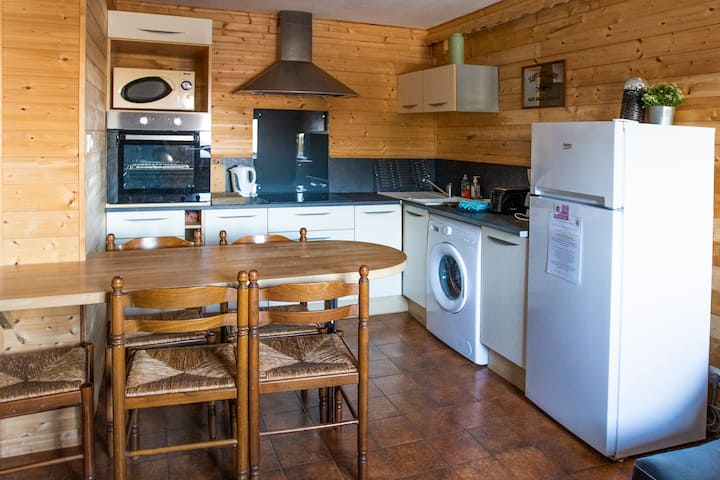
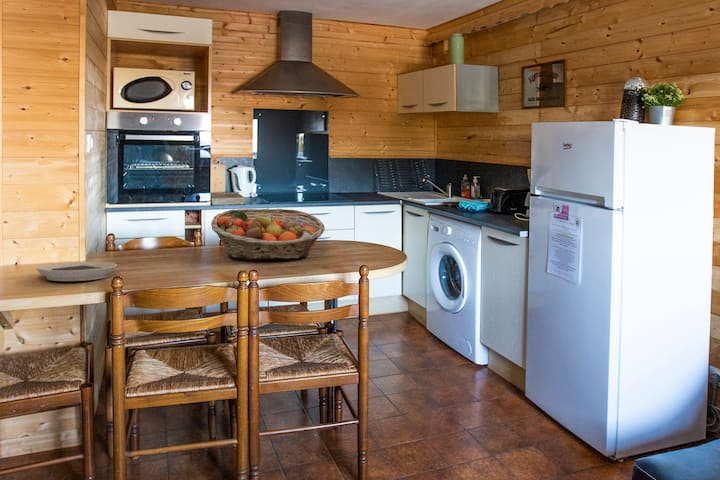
+ fruit basket [210,208,326,260]
+ plate [34,261,118,282]
